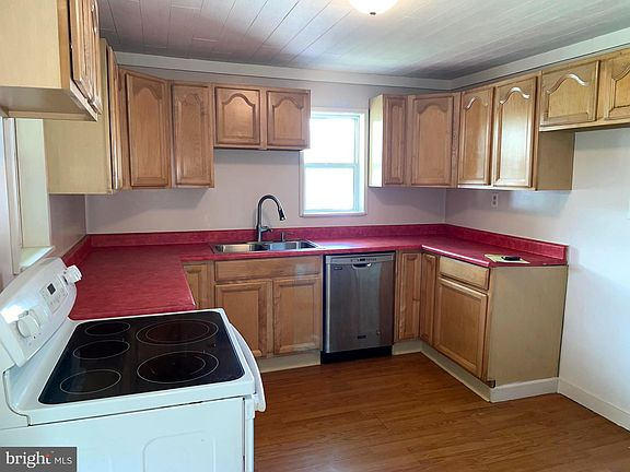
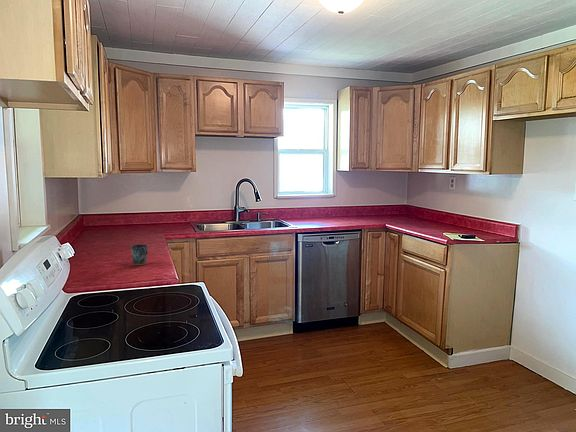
+ mug [129,244,148,266]
